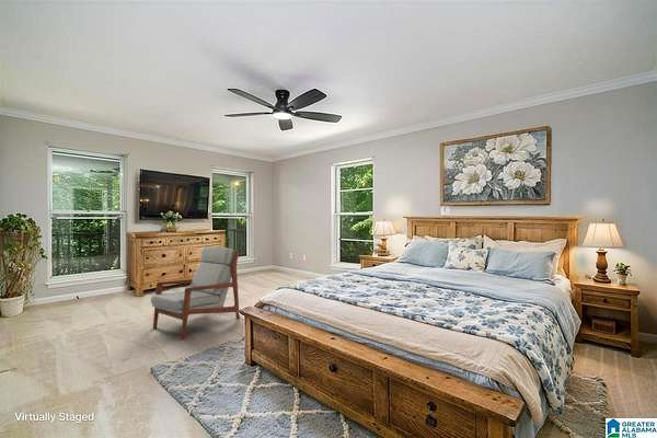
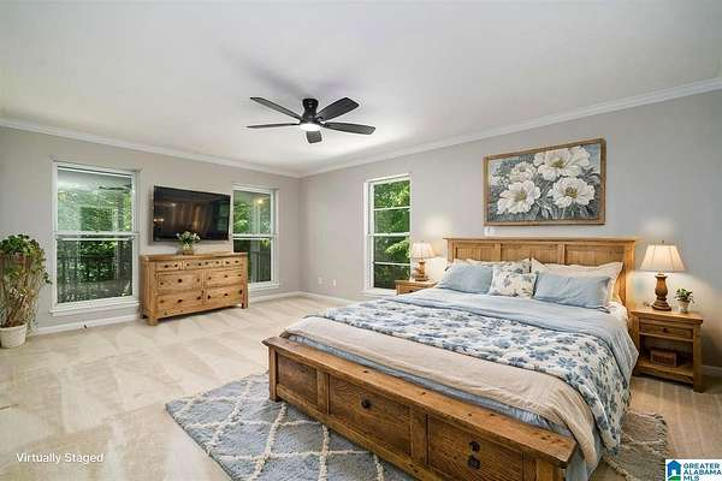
- armchair [150,245,241,339]
